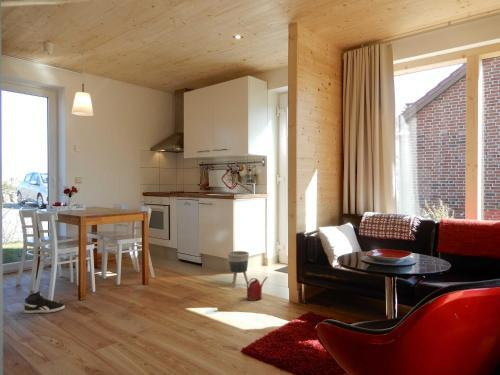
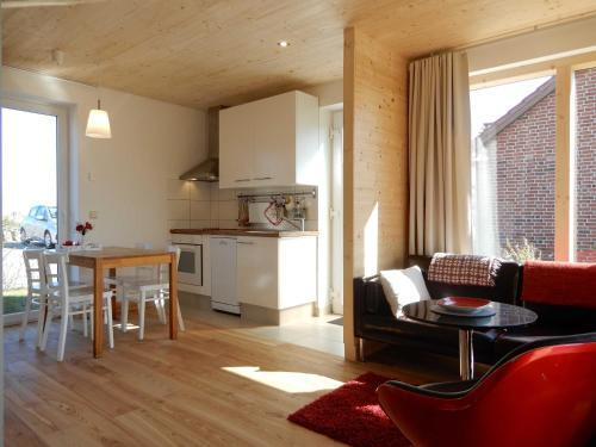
- watering can [246,276,268,302]
- planter [227,250,250,289]
- sneaker [23,290,66,314]
